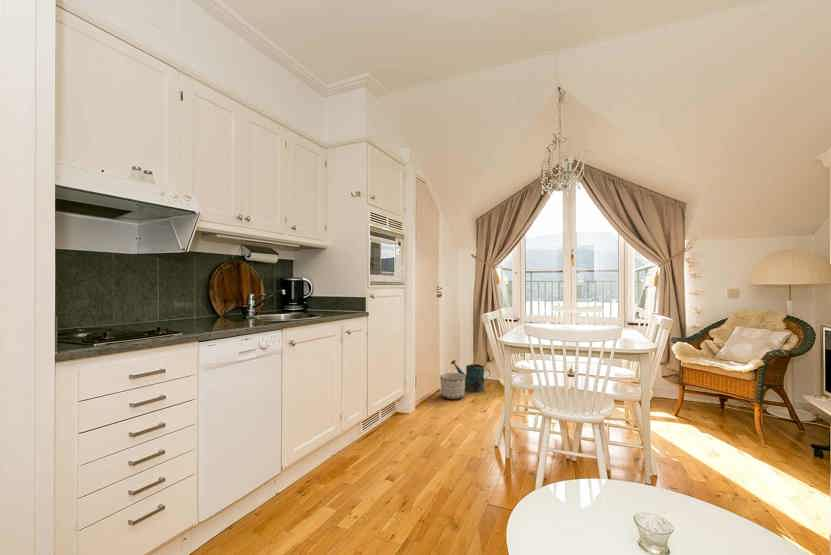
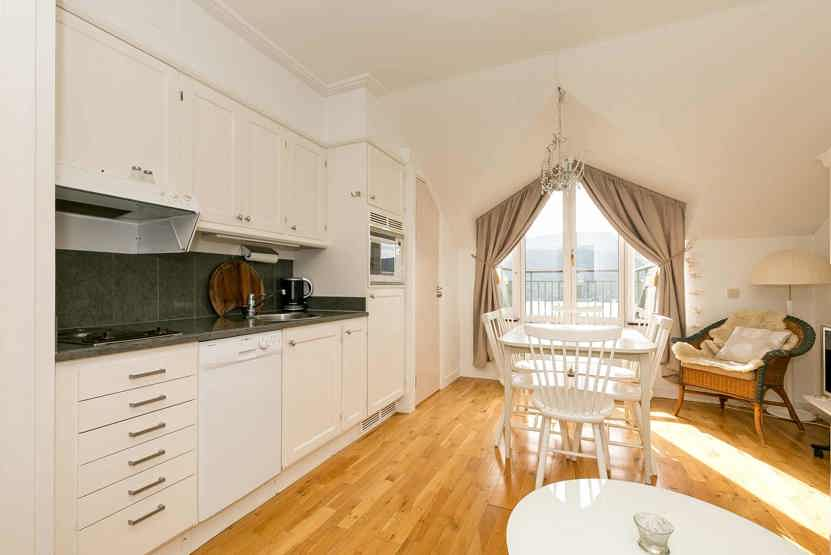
- planter [439,371,466,400]
- watering can [450,359,491,394]
